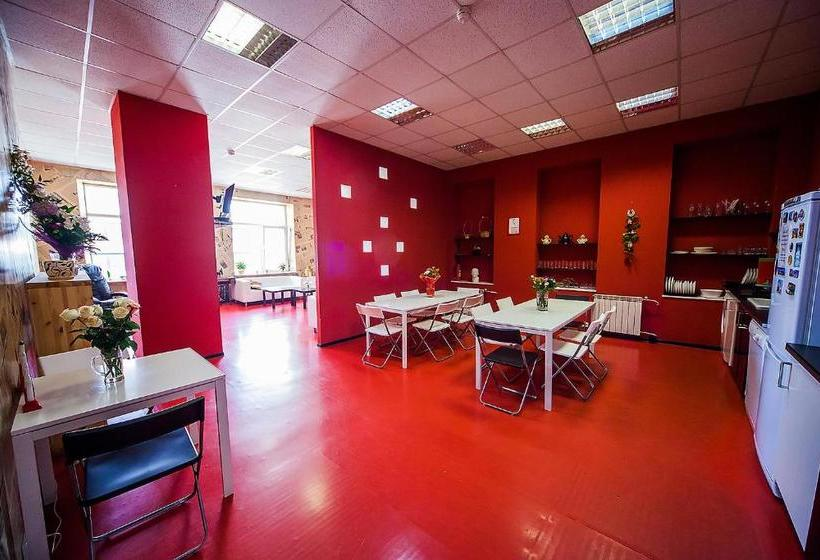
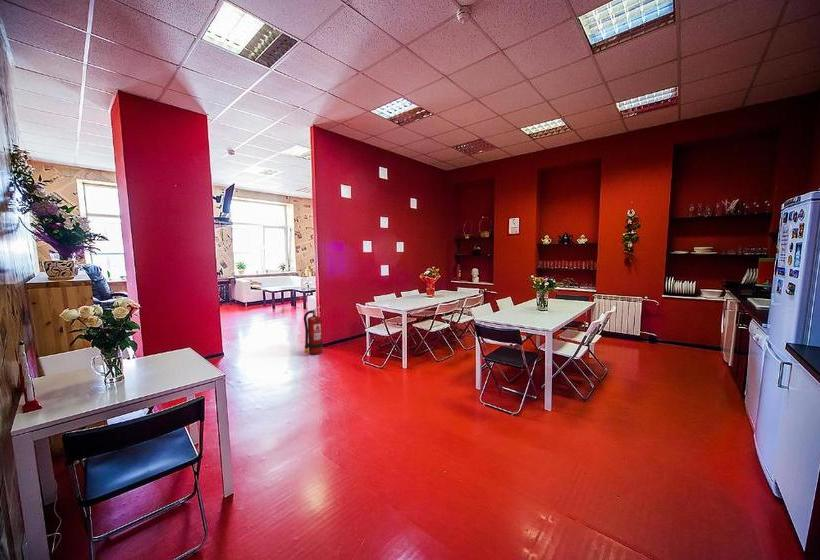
+ fire extinguisher [303,305,324,356]
